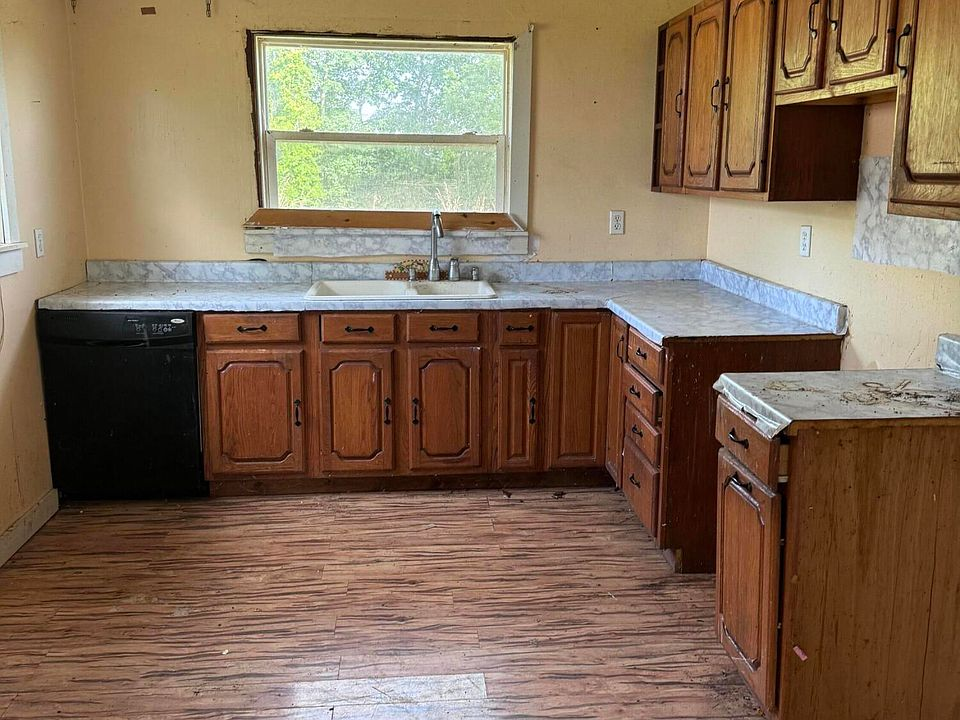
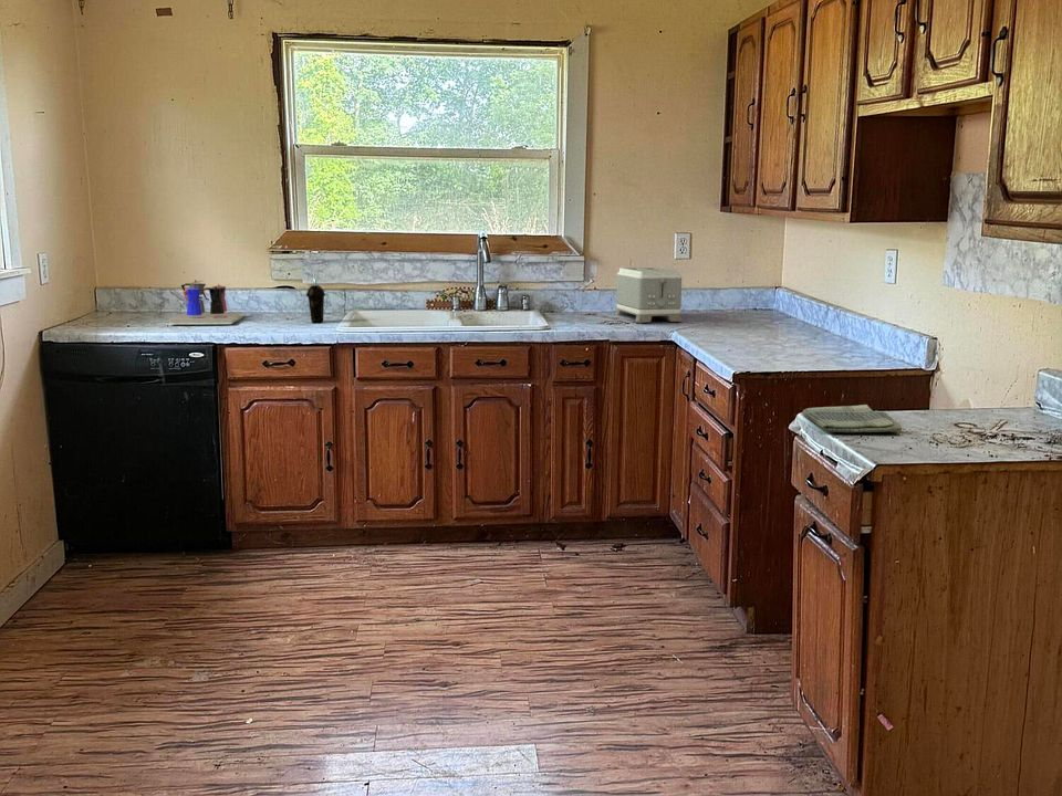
+ coffee maker [168,279,244,326]
+ cup [305,276,326,324]
+ dish towel [801,404,903,433]
+ toaster [614,266,684,324]
